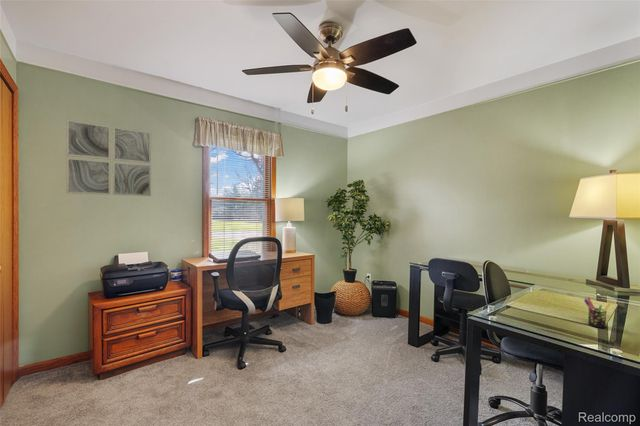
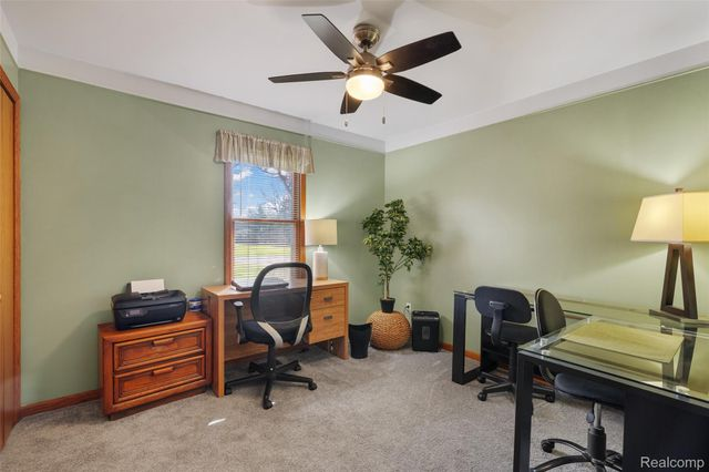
- wall art [65,119,152,197]
- pen holder [583,296,612,329]
